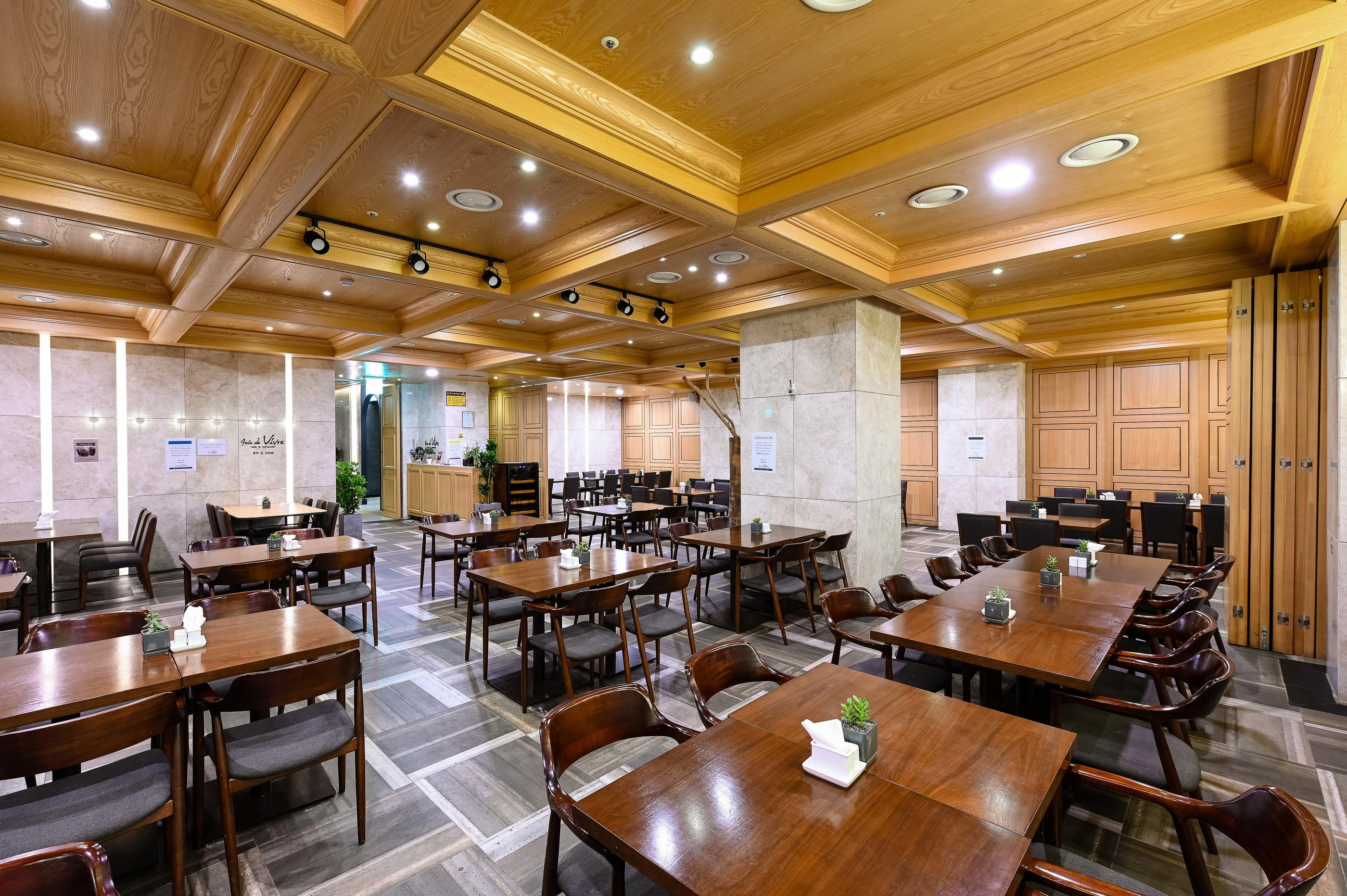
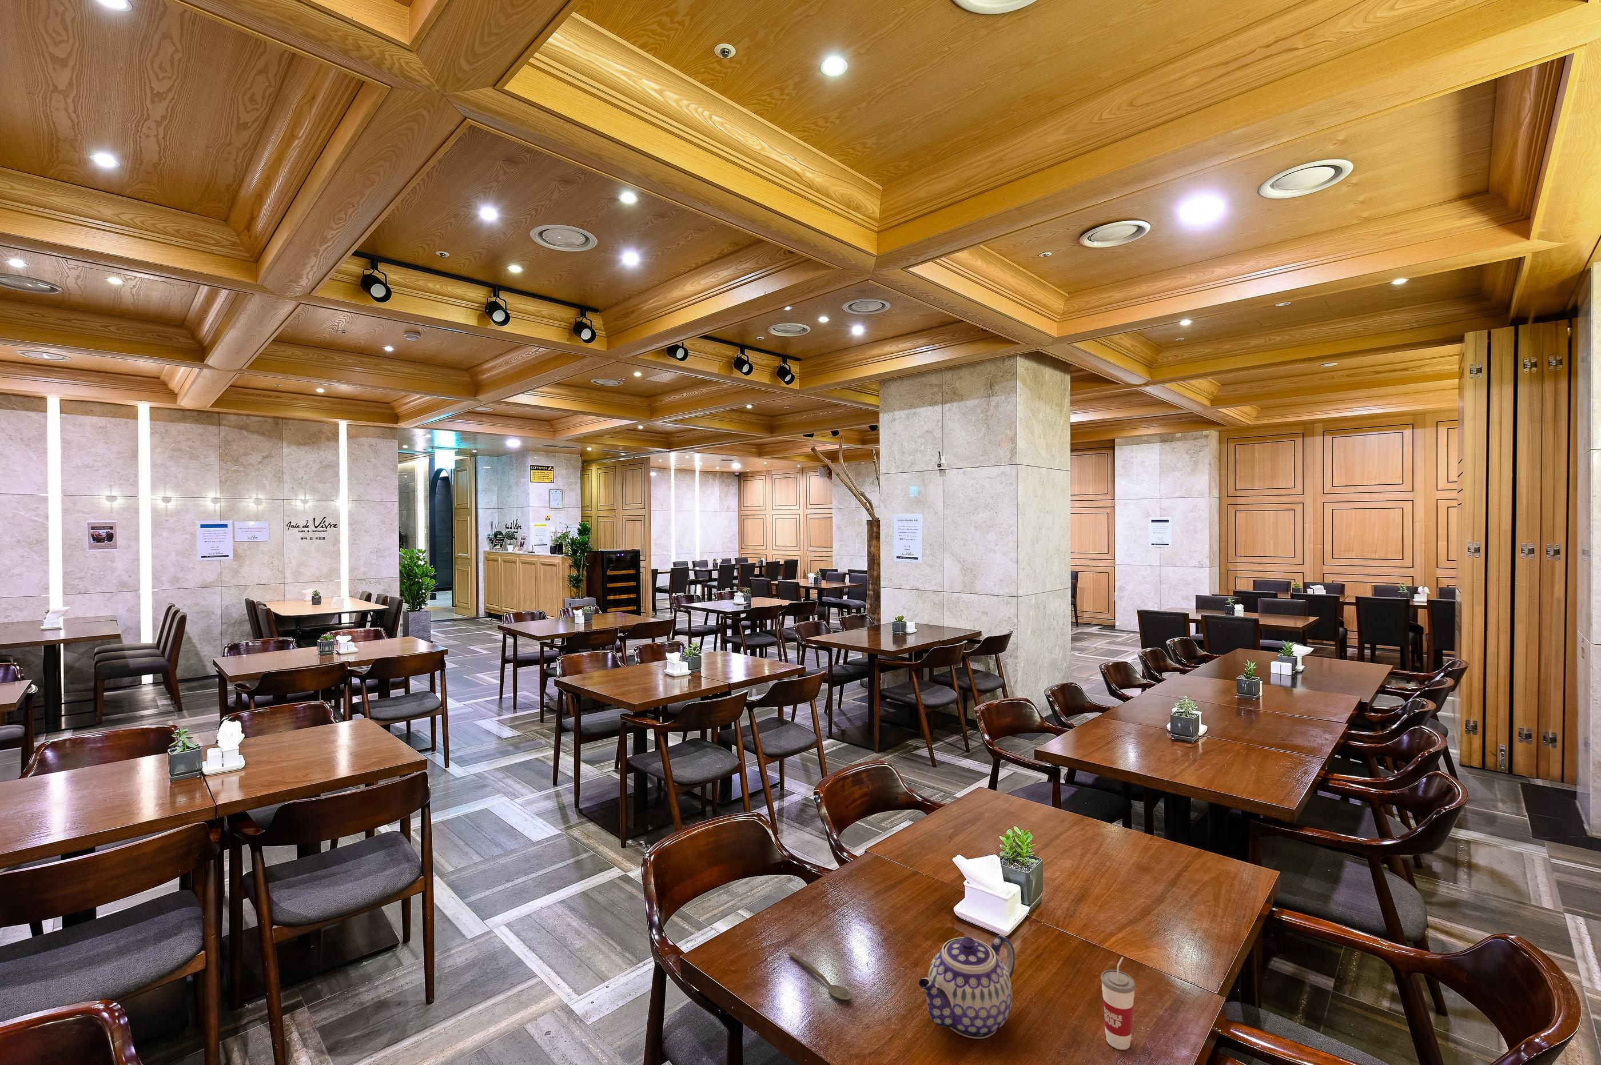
+ spoon [788,951,852,1001]
+ teapot [919,934,1016,1039]
+ cup [1101,957,1135,1050]
